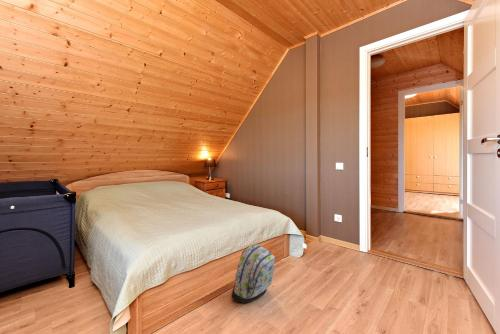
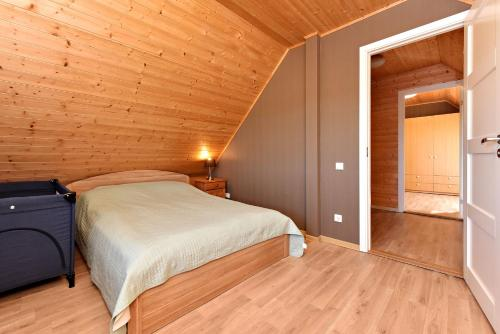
- backpack [230,243,276,304]
